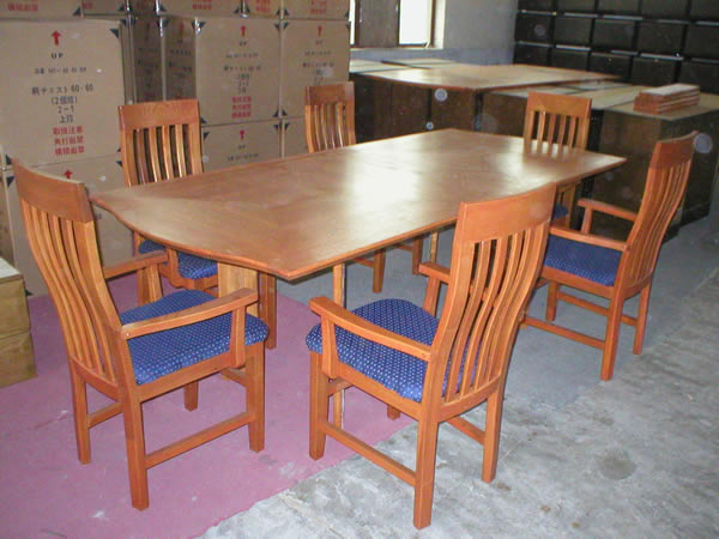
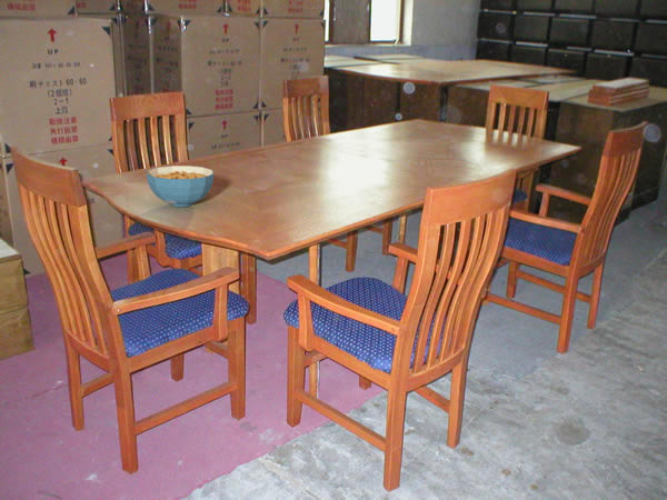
+ cereal bowl [146,164,215,208]
